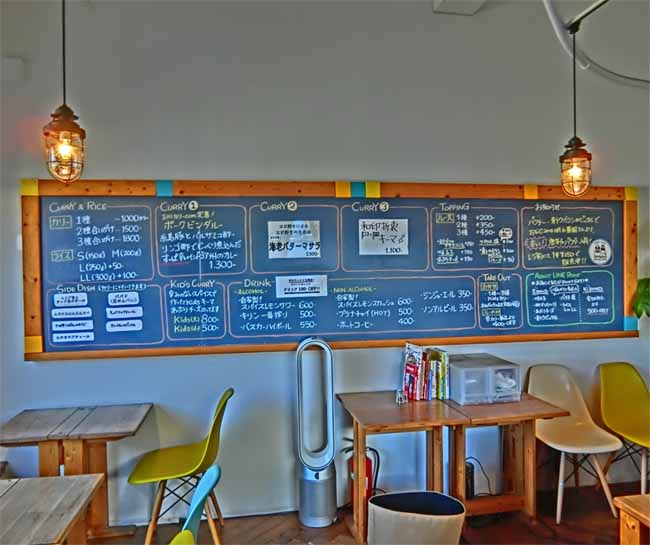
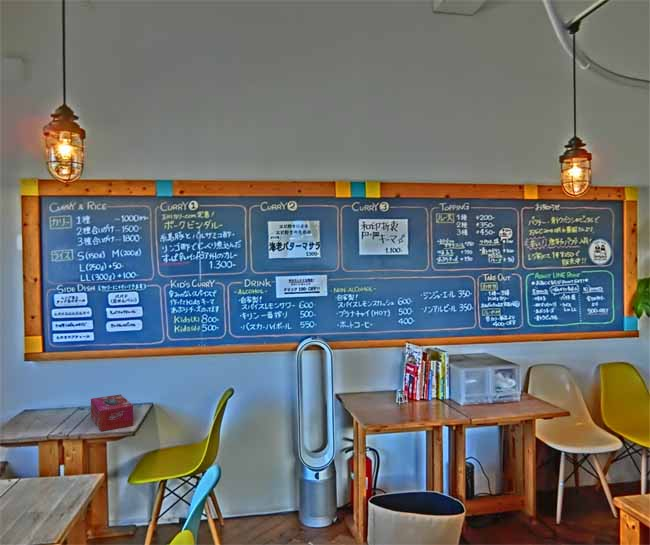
+ tissue box [90,393,134,432]
